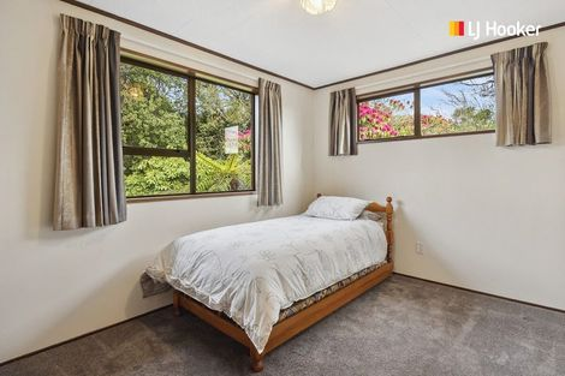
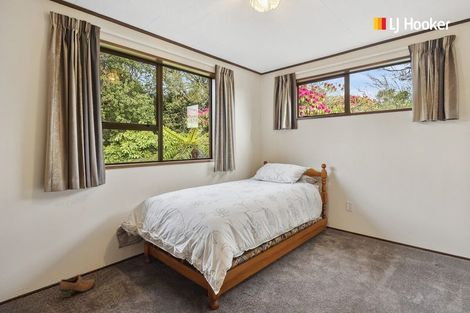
+ shoe [59,274,96,299]
